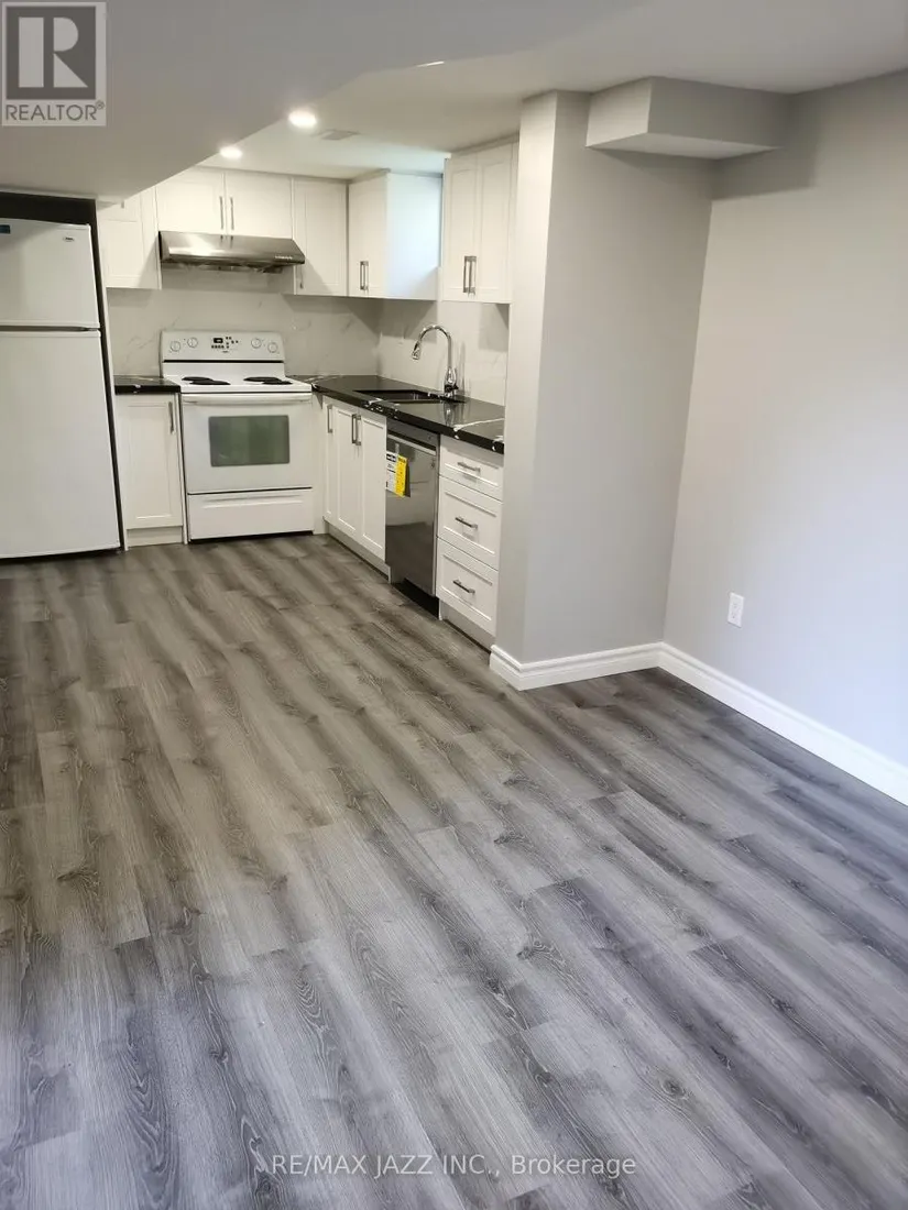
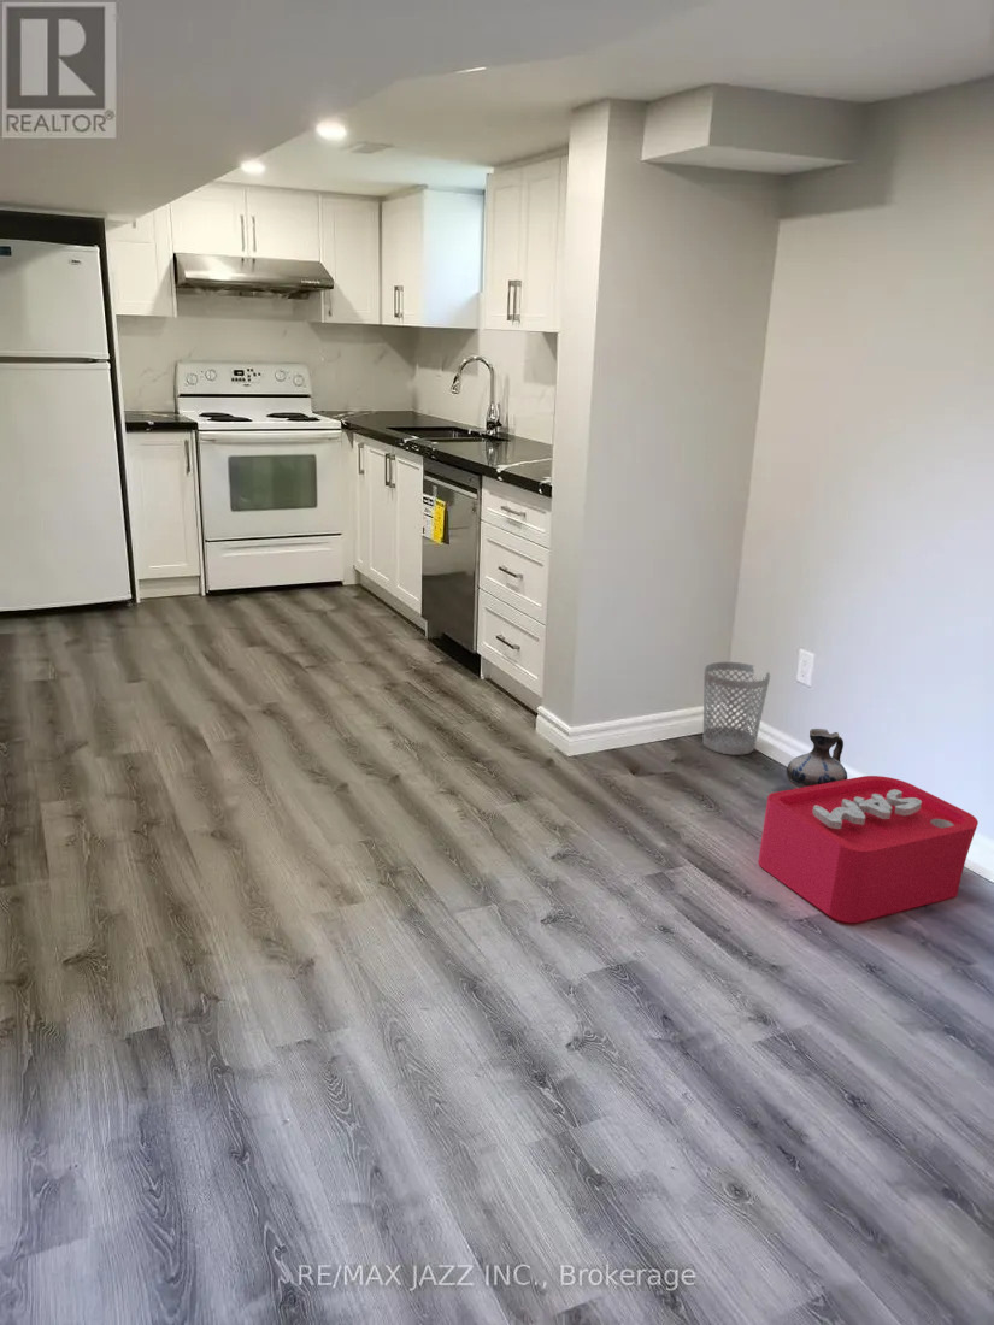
+ ceramic jug [786,728,848,789]
+ storage bin [757,775,980,924]
+ wastebasket [702,661,771,756]
